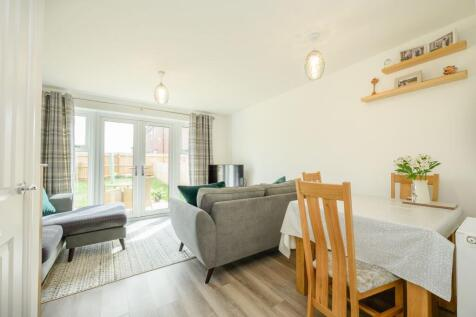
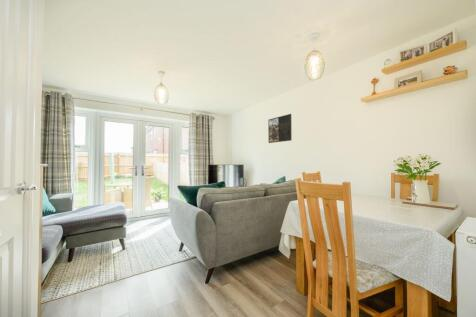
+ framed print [267,113,293,144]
